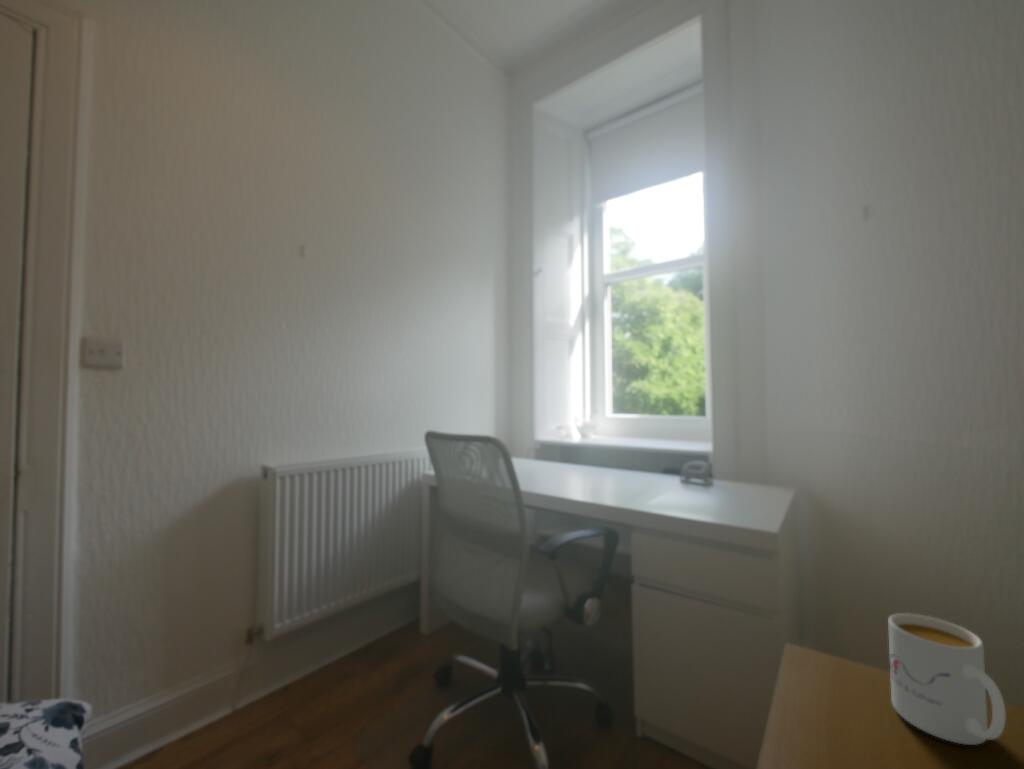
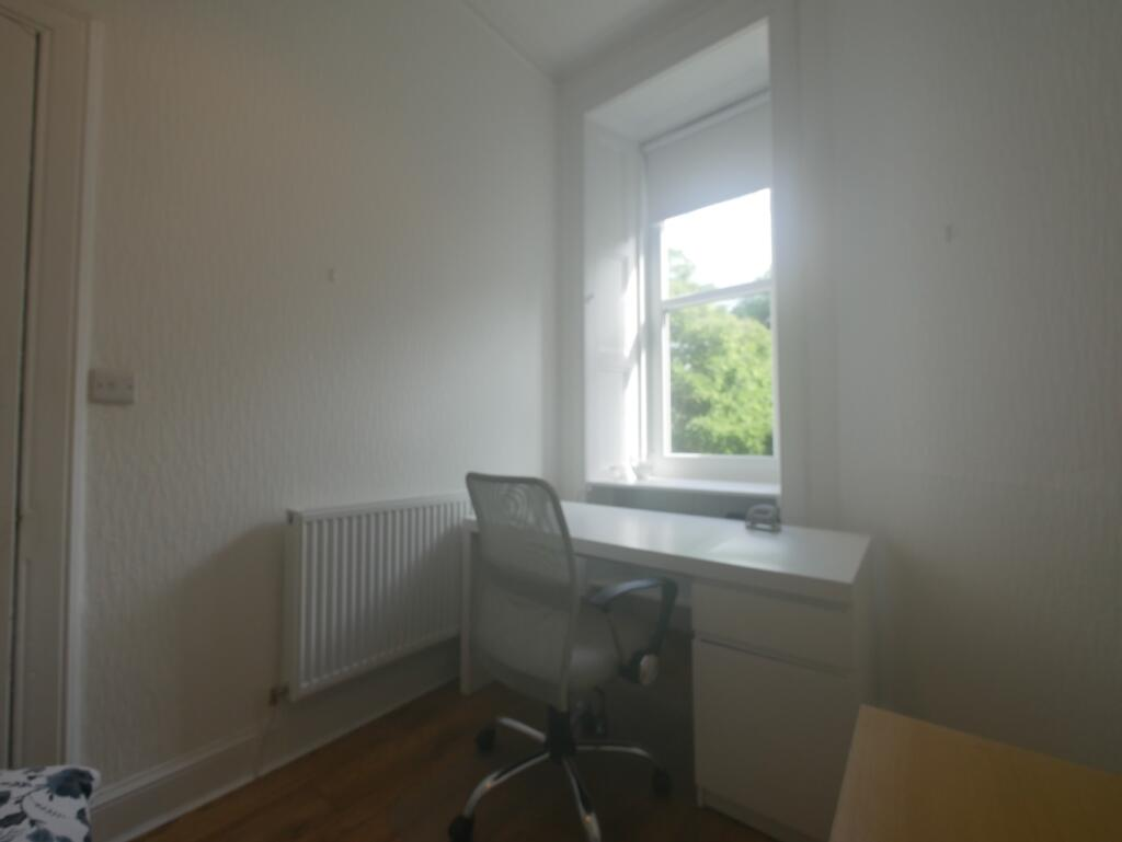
- mug [887,612,1006,746]
